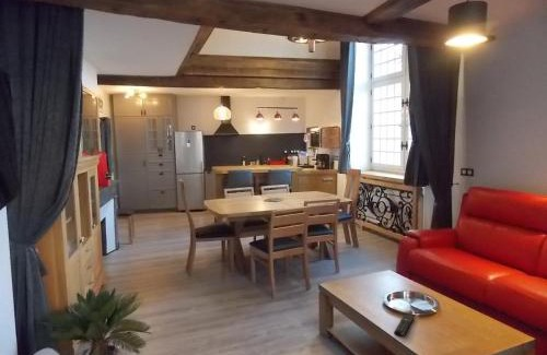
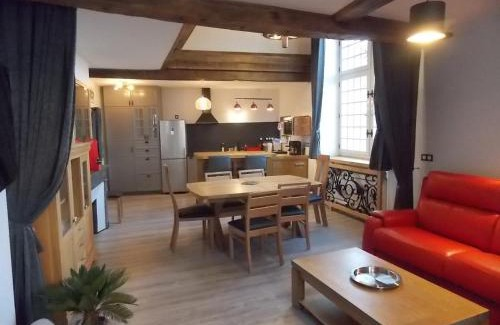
- remote control [393,313,416,339]
